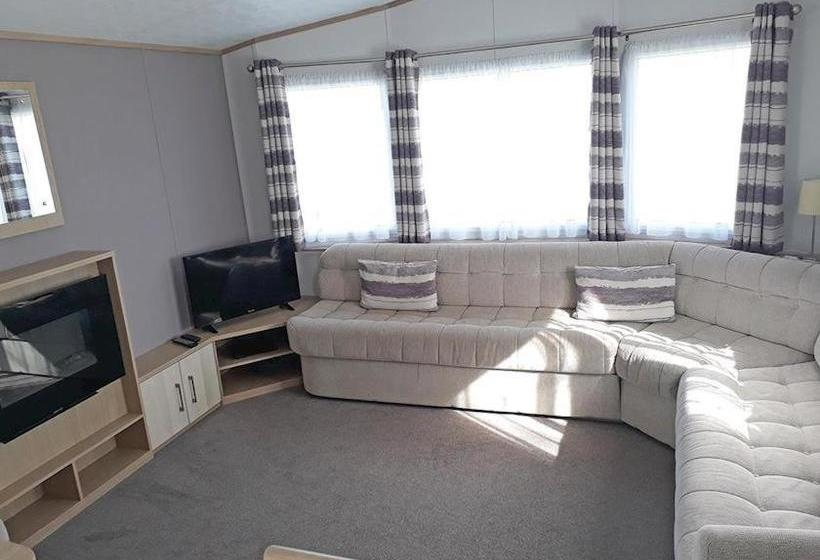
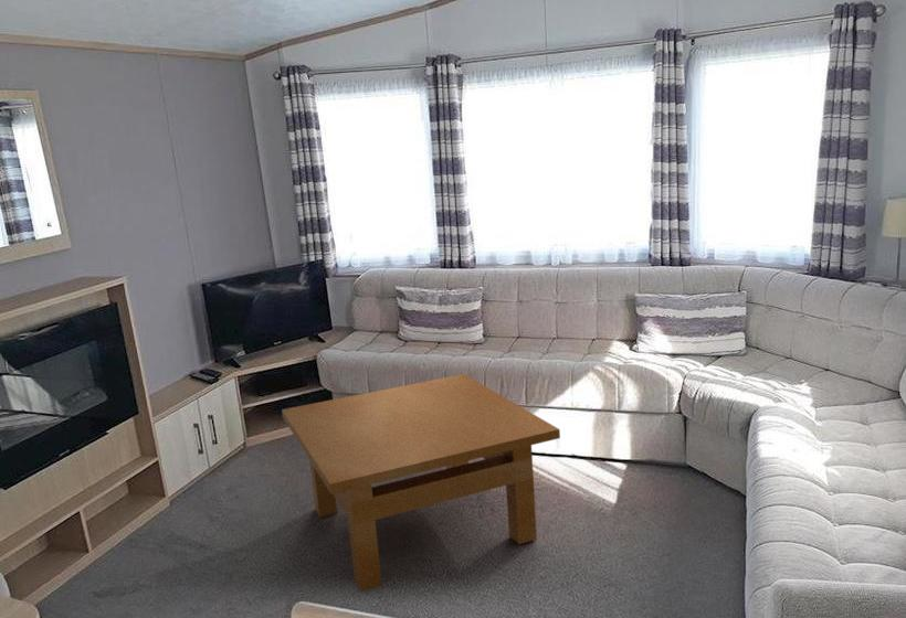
+ table [281,373,561,593]
